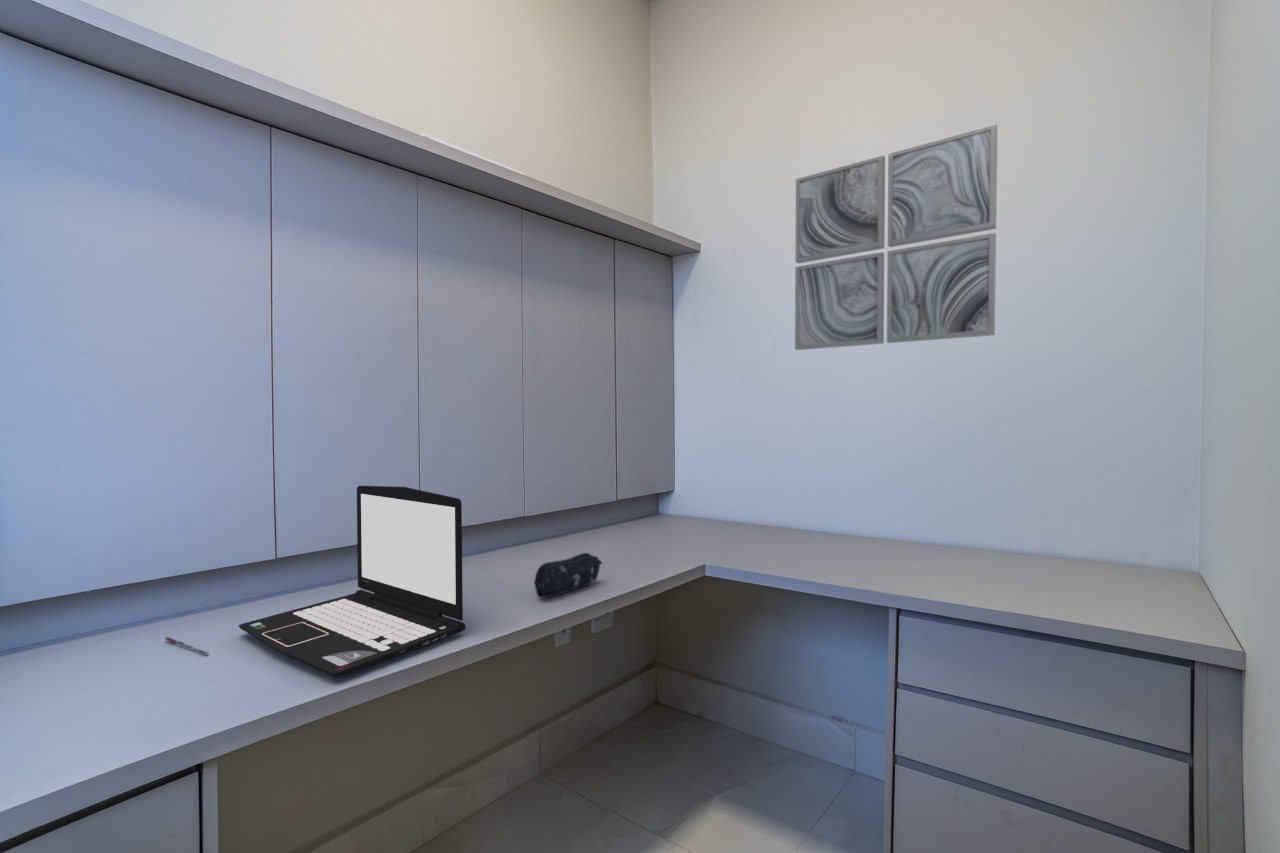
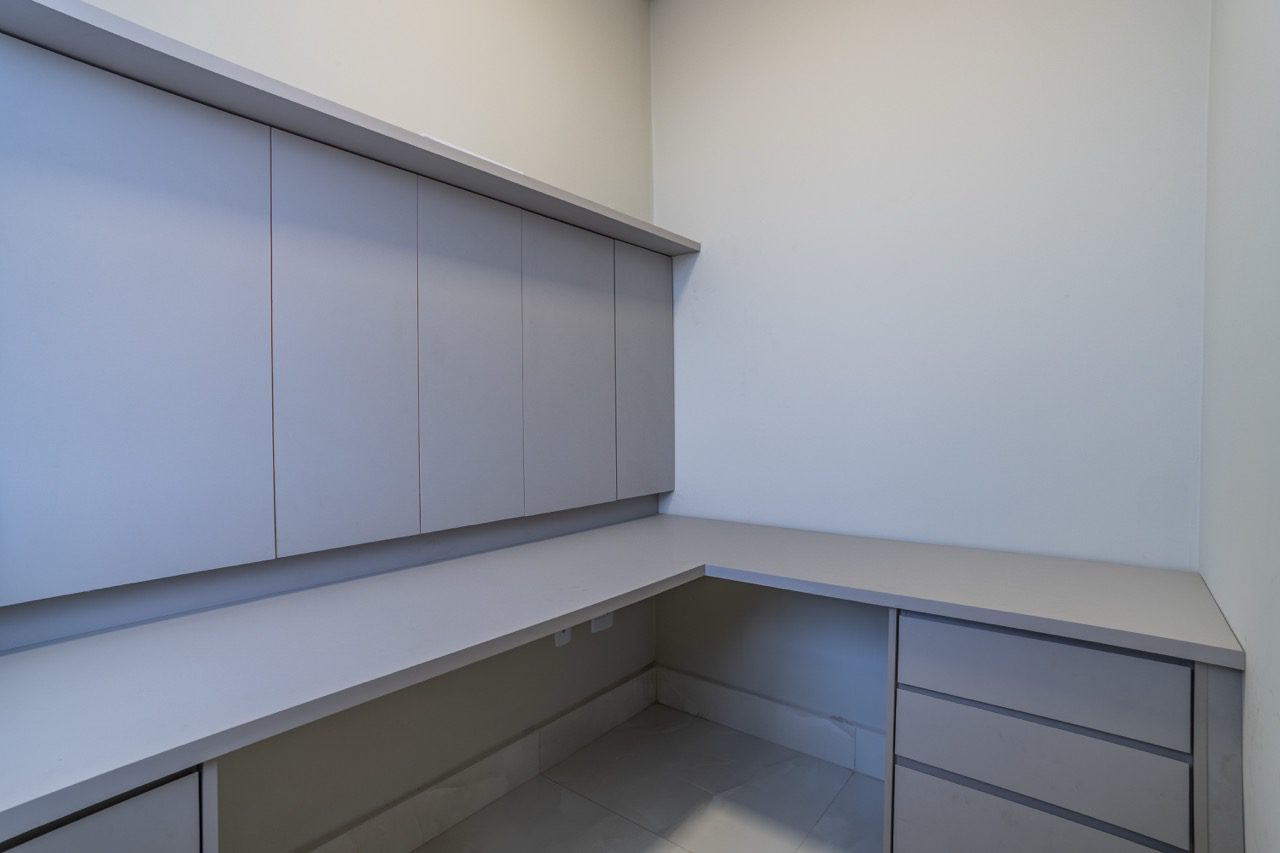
- wall art [794,123,998,351]
- pen [164,636,210,655]
- laptop [238,485,467,678]
- pencil case [534,552,603,599]
